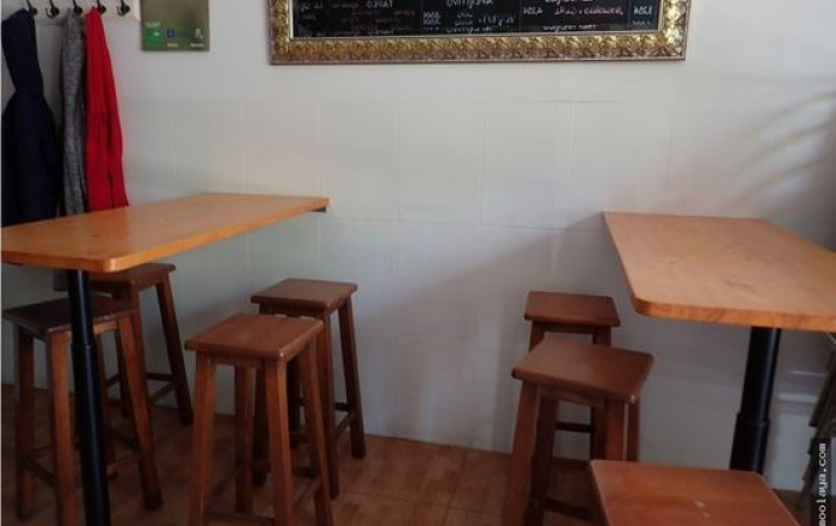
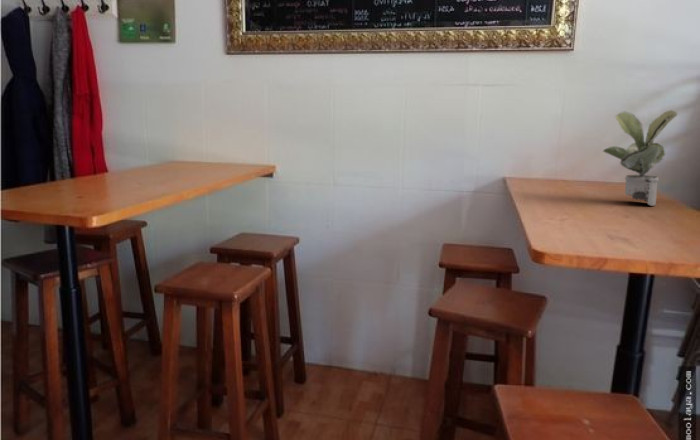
+ potted plant [602,109,678,207]
